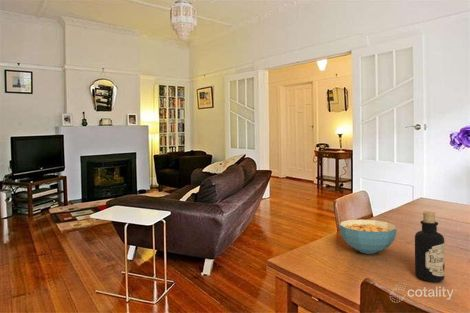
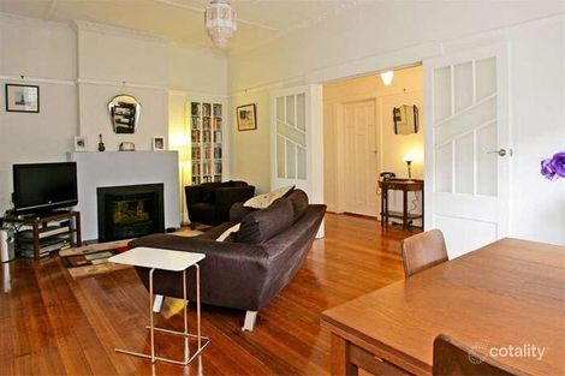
- bottle [414,210,446,283]
- cereal bowl [338,219,398,255]
